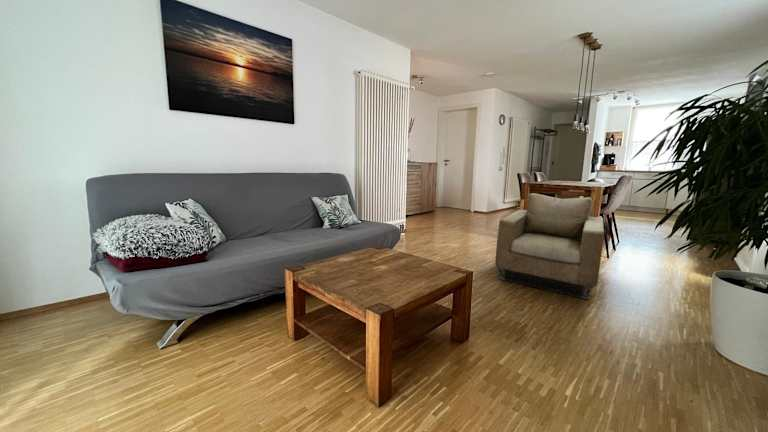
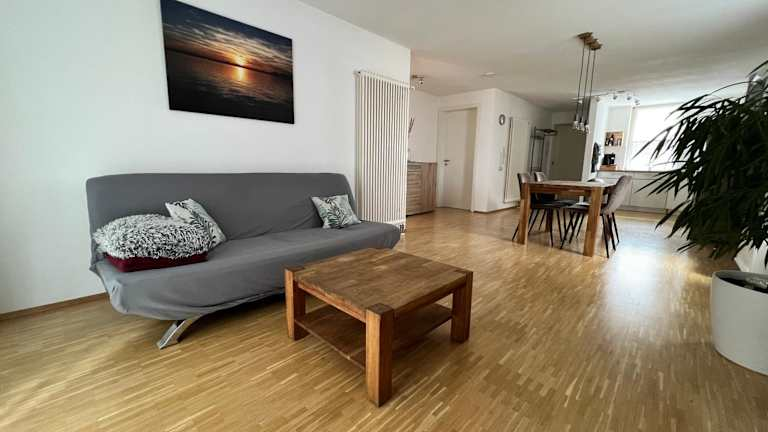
- armchair [494,192,605,300]
